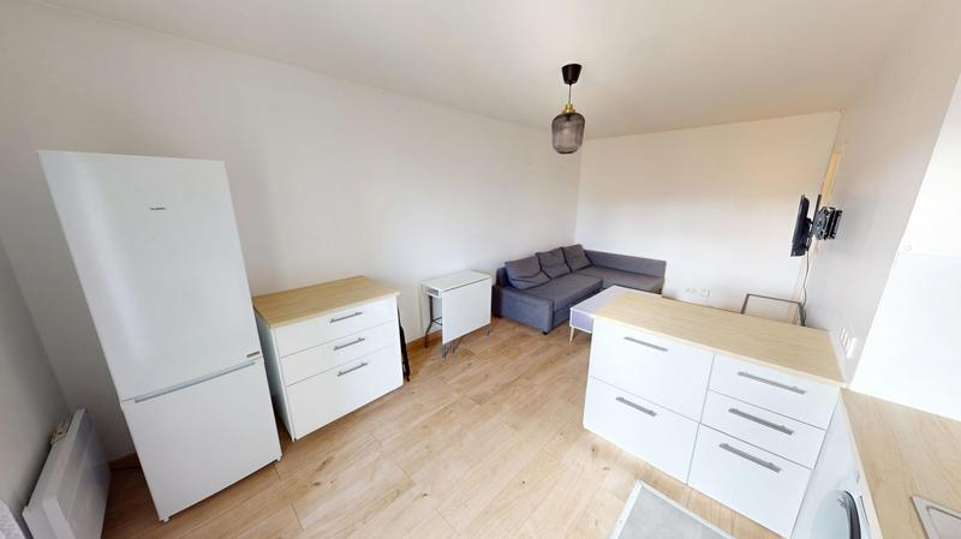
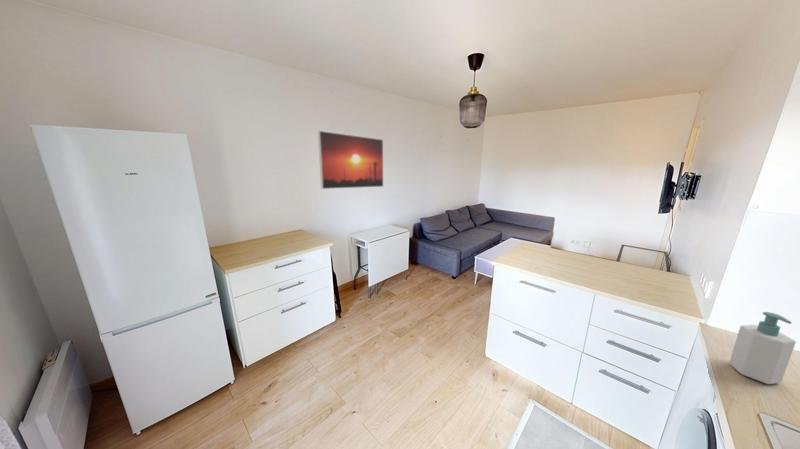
+ soap bottle [728,311,797,385]
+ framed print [317,130,384,190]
